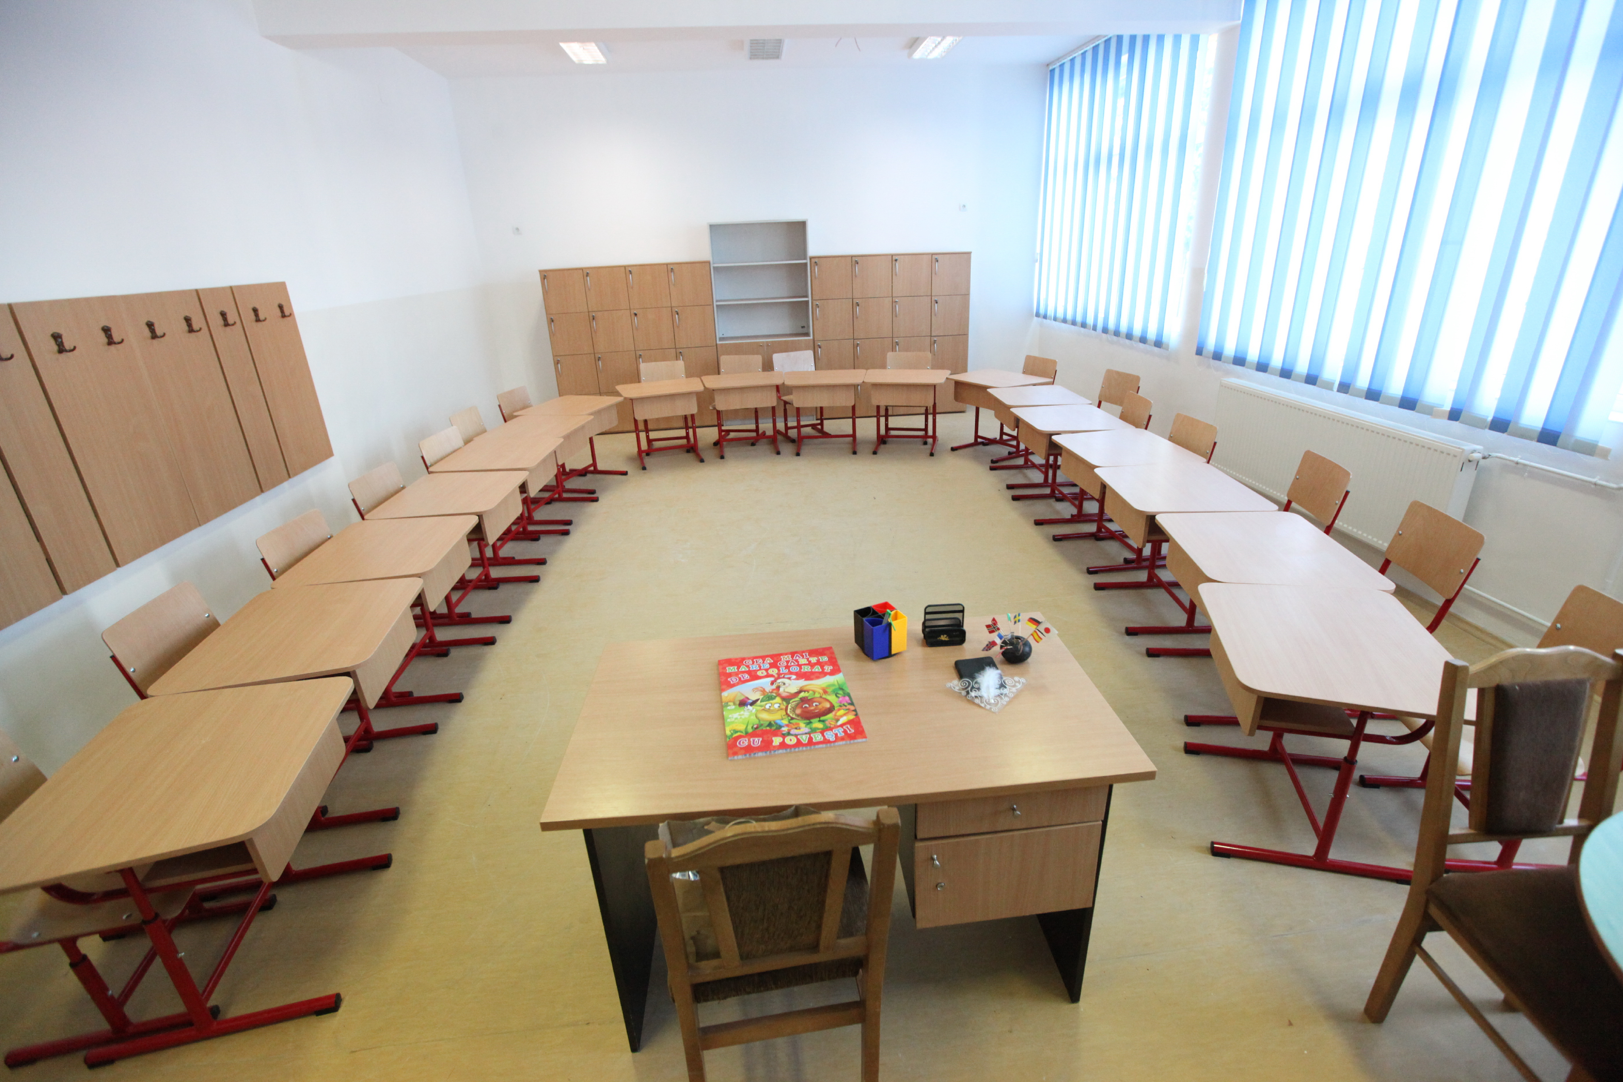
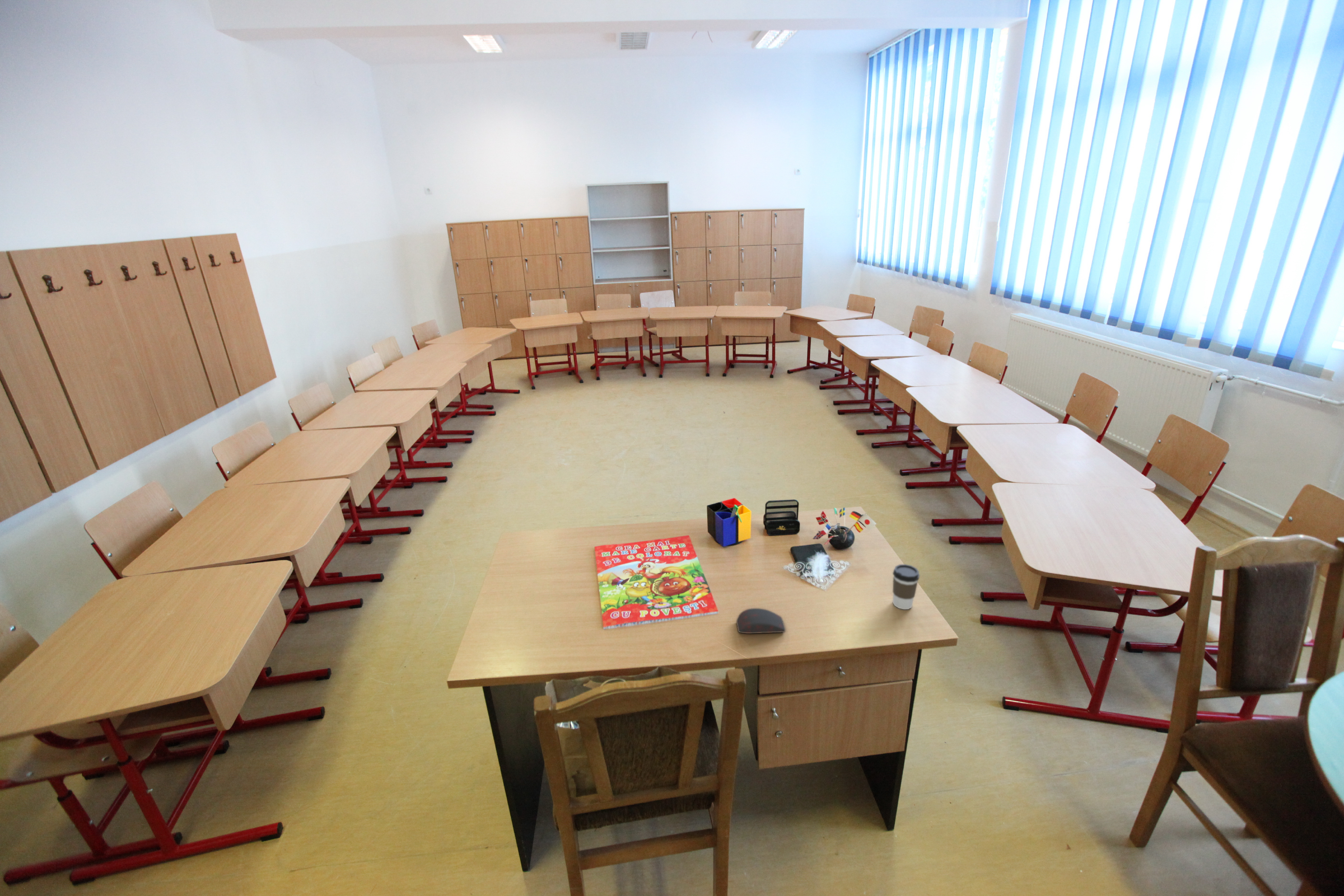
+ computer mouse [736,608,786,634]
+ coffee cup [892,564,920,610]
